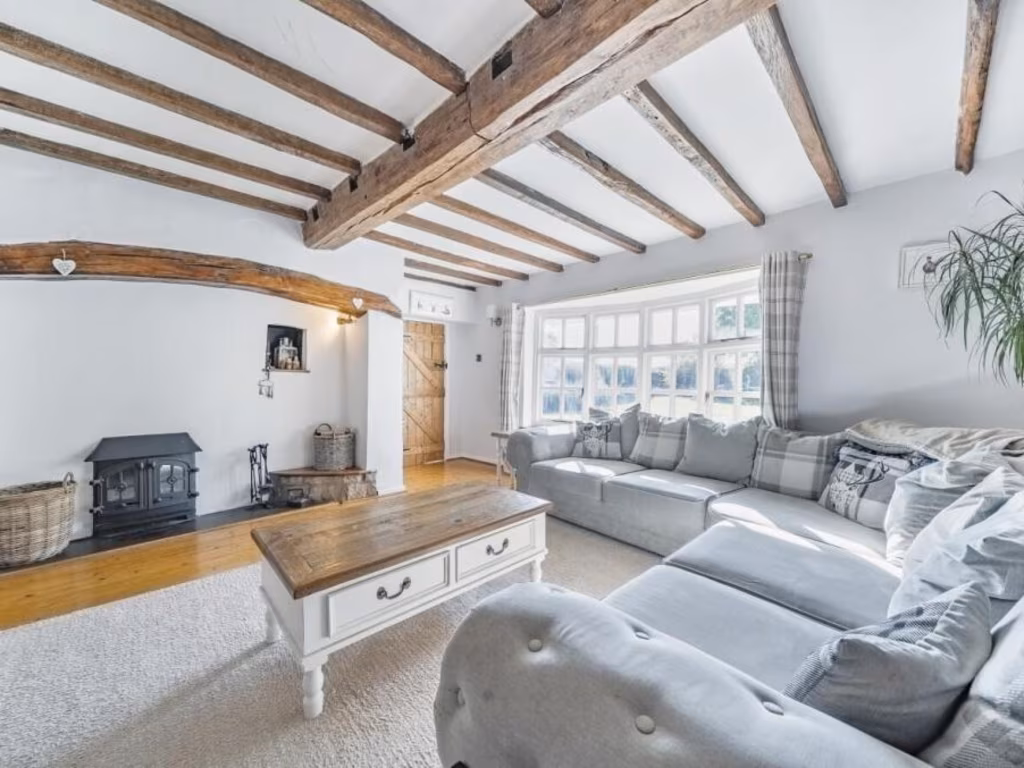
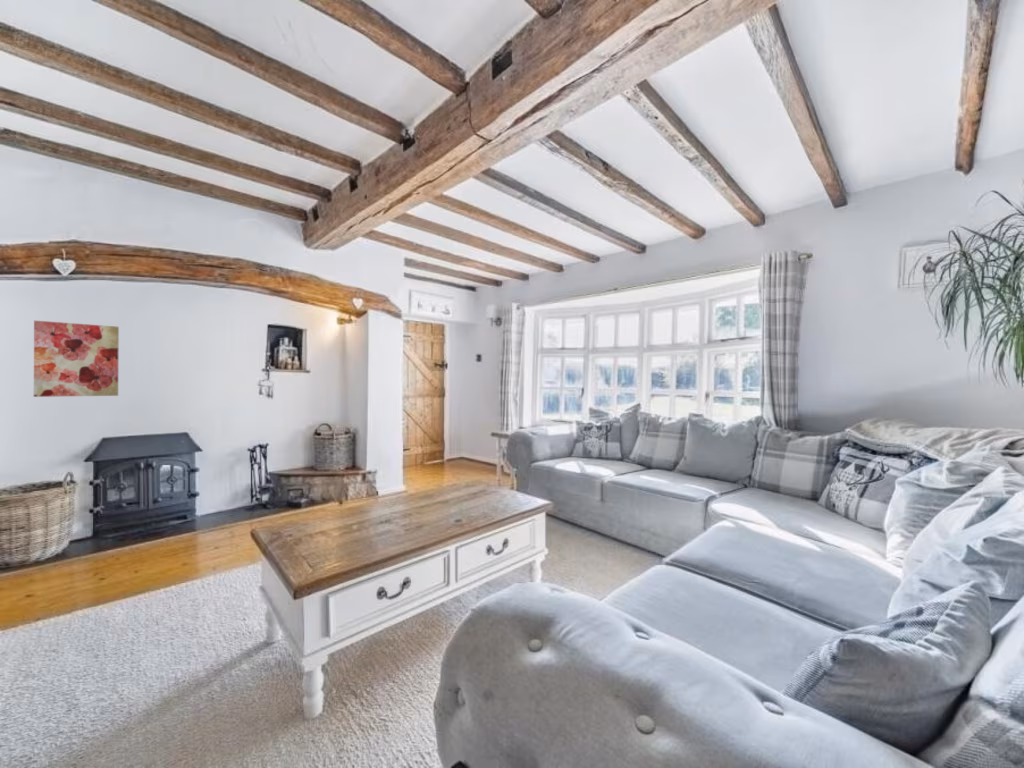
+ wall art [33,320,120,398]
